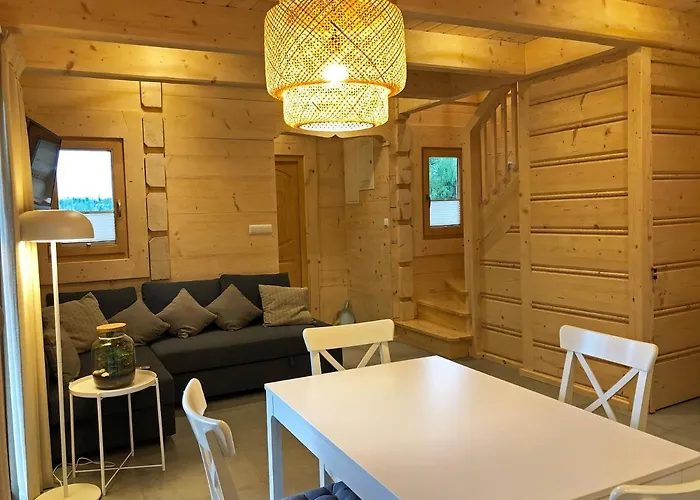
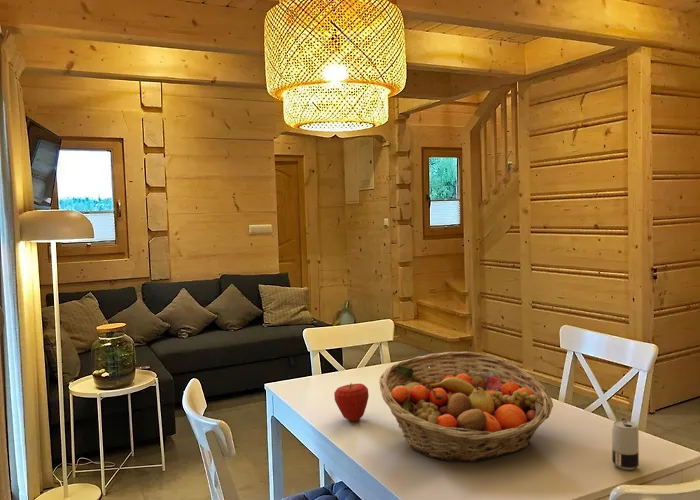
+ beverage can [611,417,640,471]
+ apple [333,382,370,422]
+ fruit basket [378,351,554,463]
